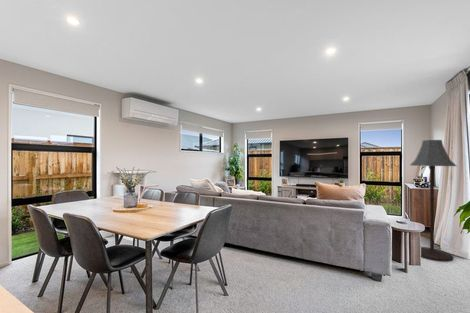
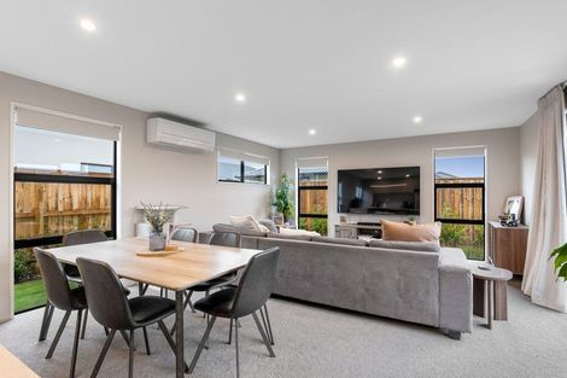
- floor lamp [409,139,457,263]
